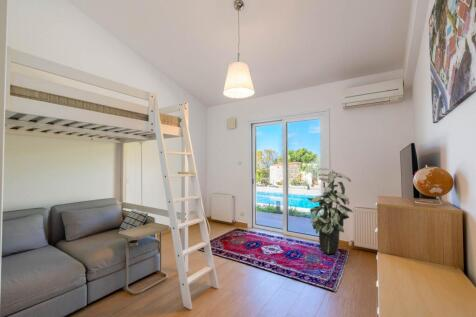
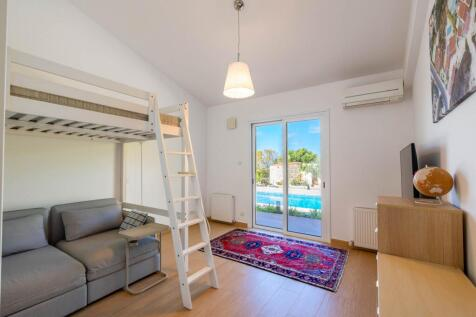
- indoor plant [305,167,354,255]
